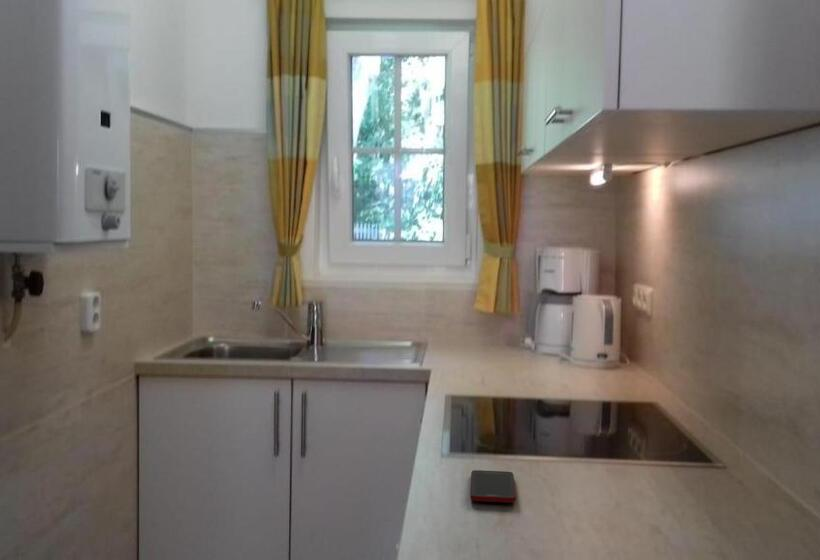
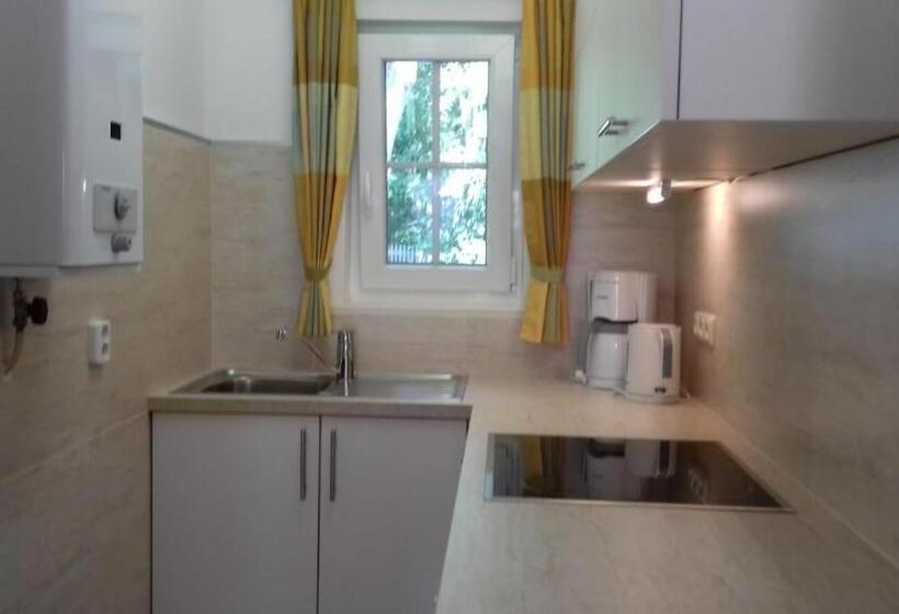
- cell phone [469,469,517,504]
